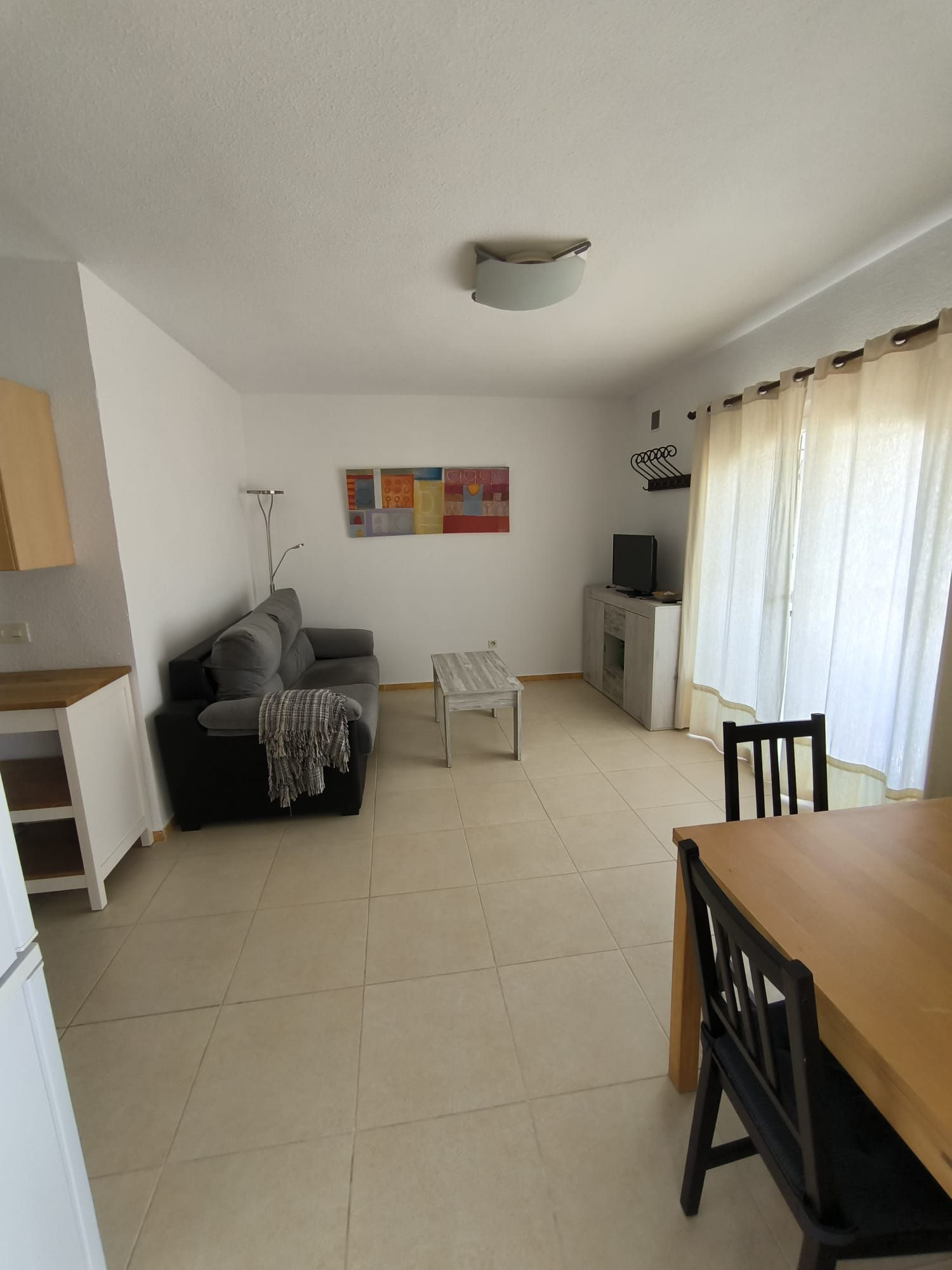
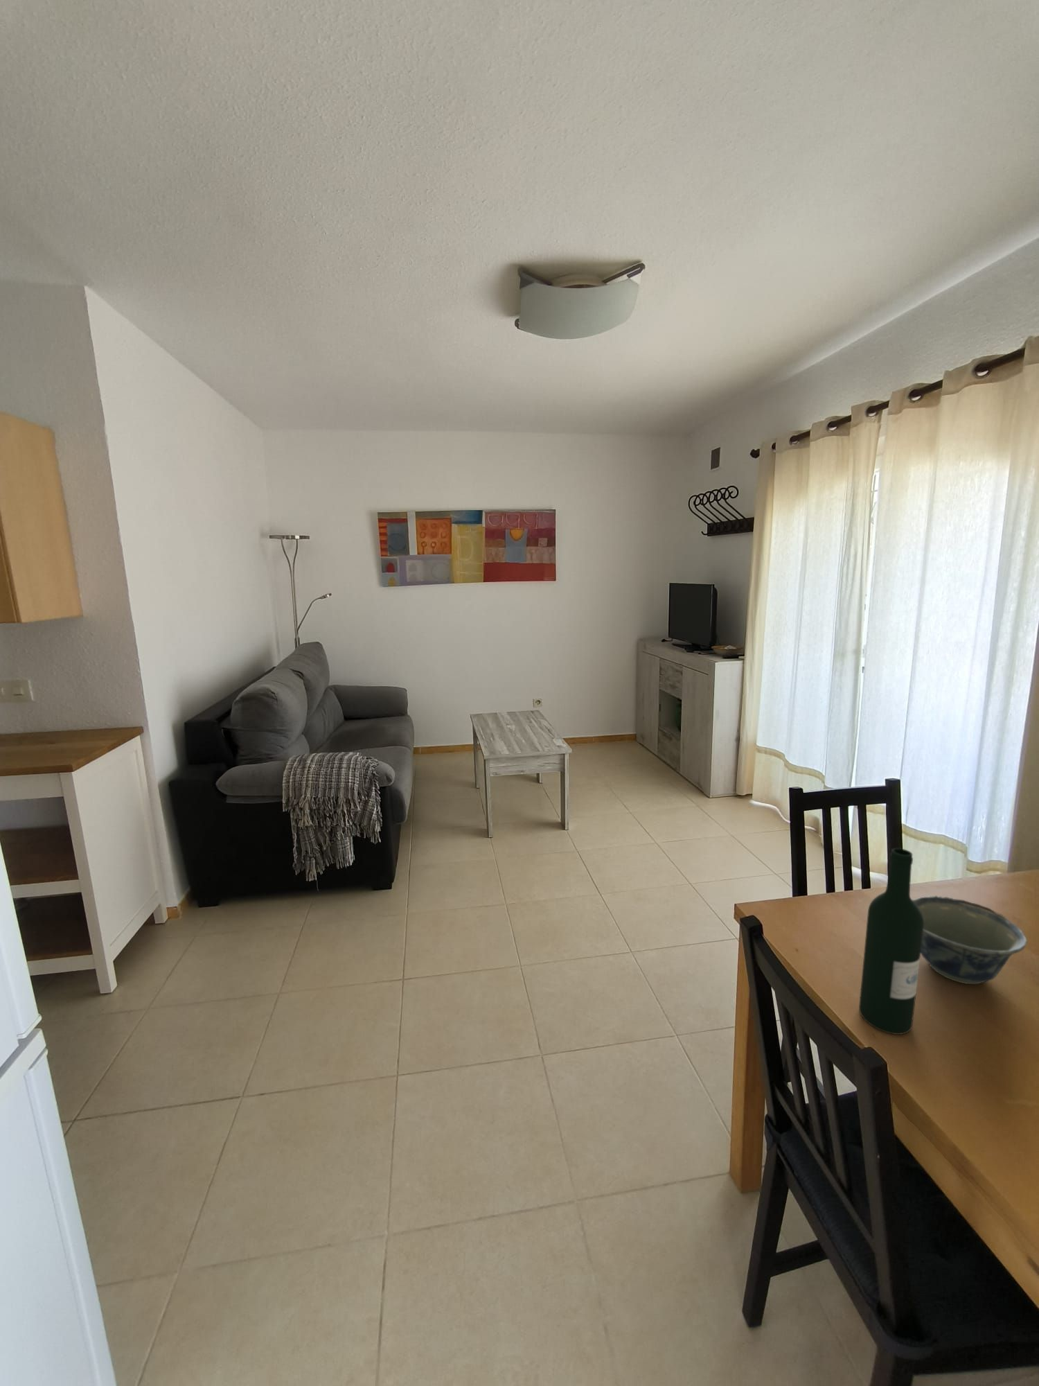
+ bowl [912,895,1028,984]
+ wine bottle [858,848,924,1036]
